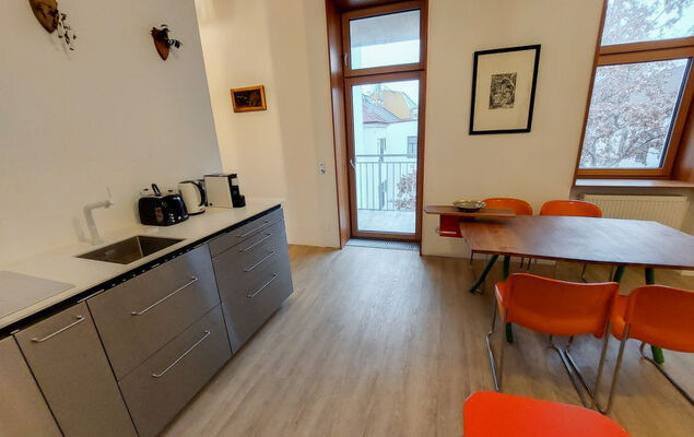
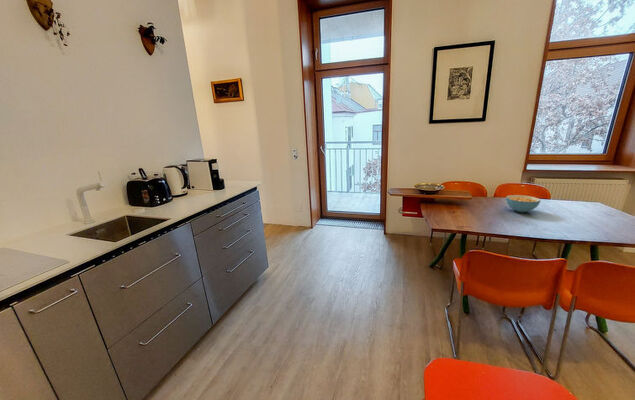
+ cereal bowl [505,194,541,213]
